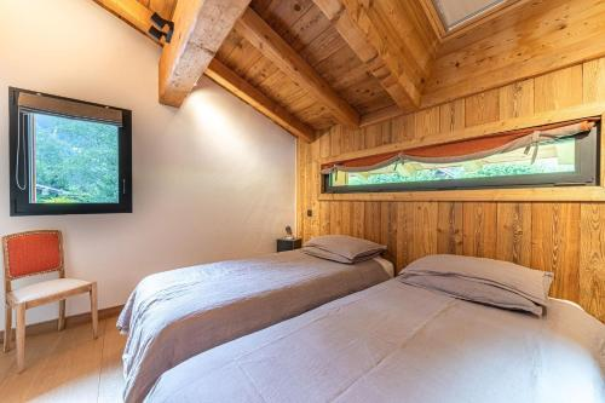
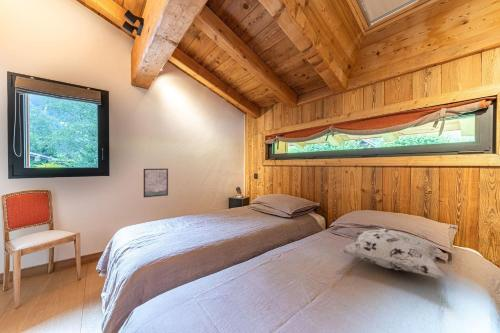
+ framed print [143,168,169,198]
+ decorative pillow [340,228,446,279]
